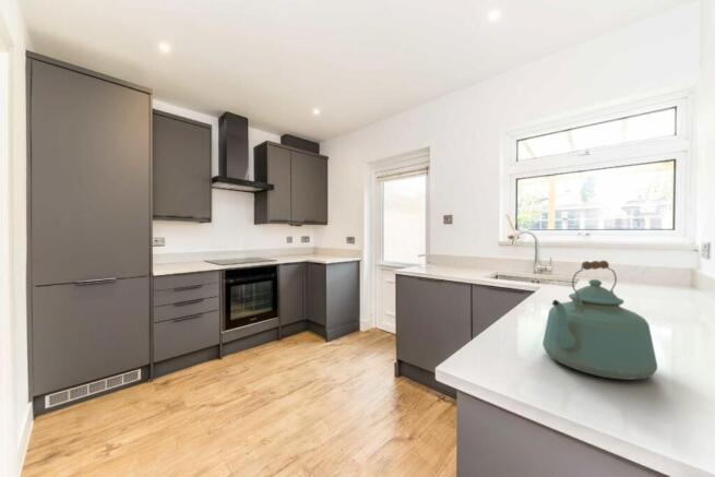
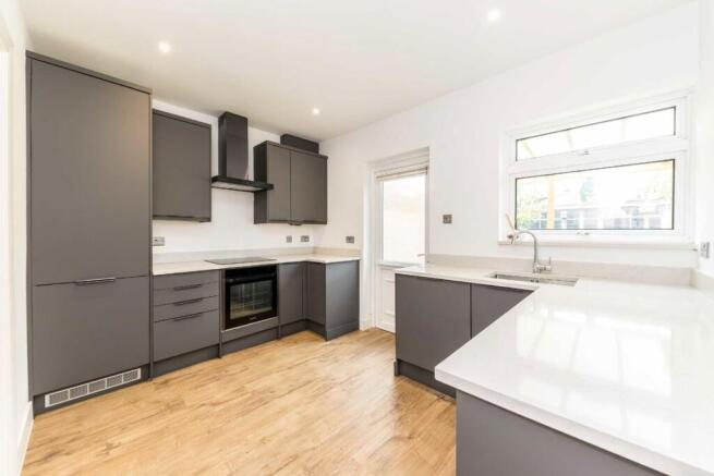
- kettle [541,260,658,381]
